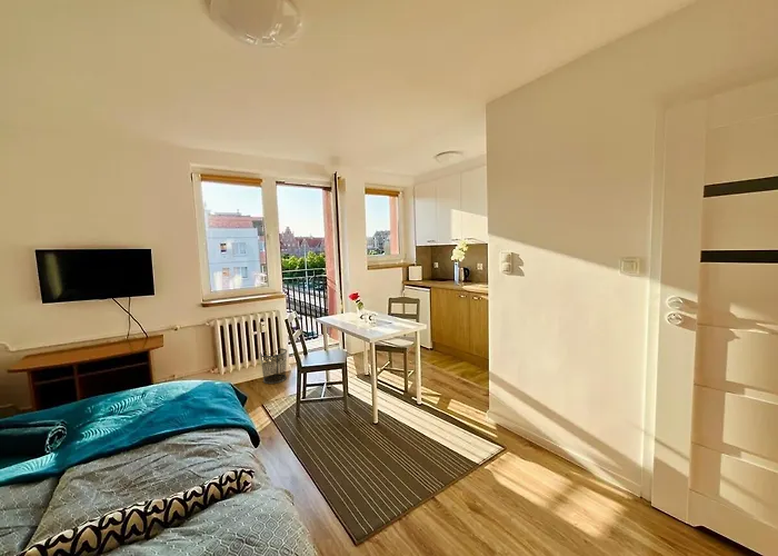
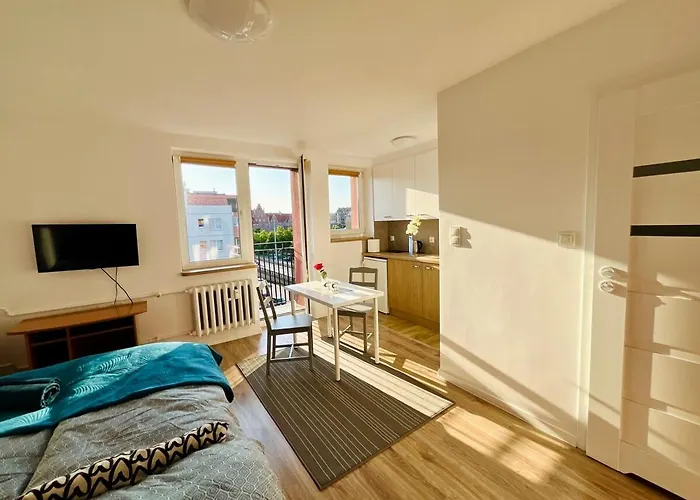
- waste bin [258,347,288,385]
